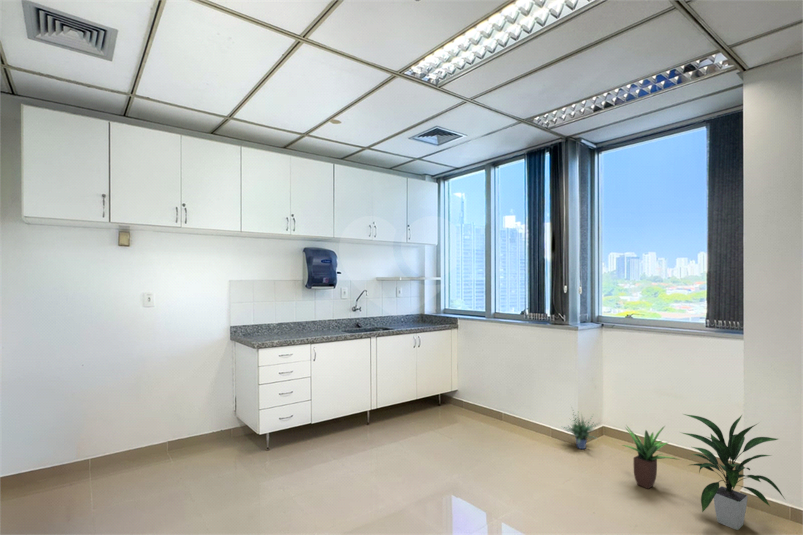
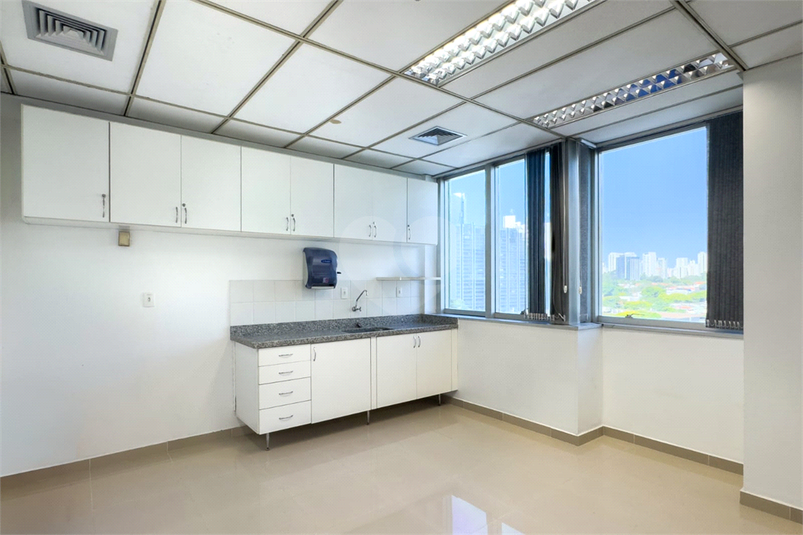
- potted plant [561,405,600,450]
- indoor plant [679,413,786,531]
- potted plant [621,424,680,490]
